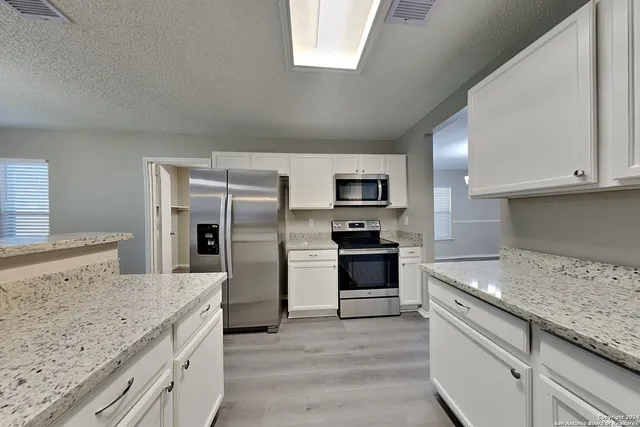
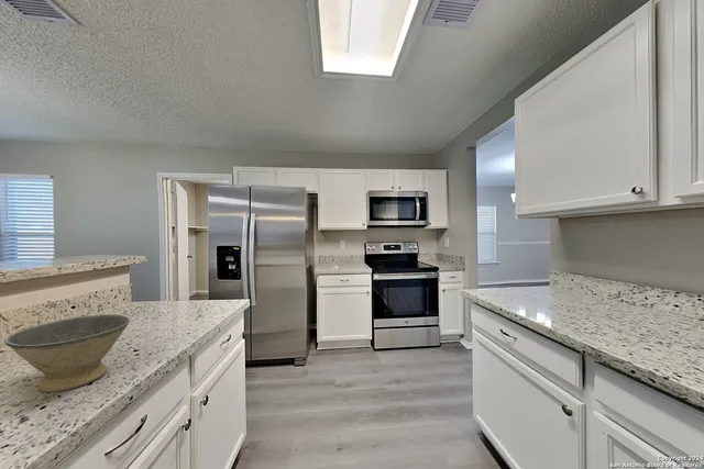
+ bowl [3,313,131,393]
